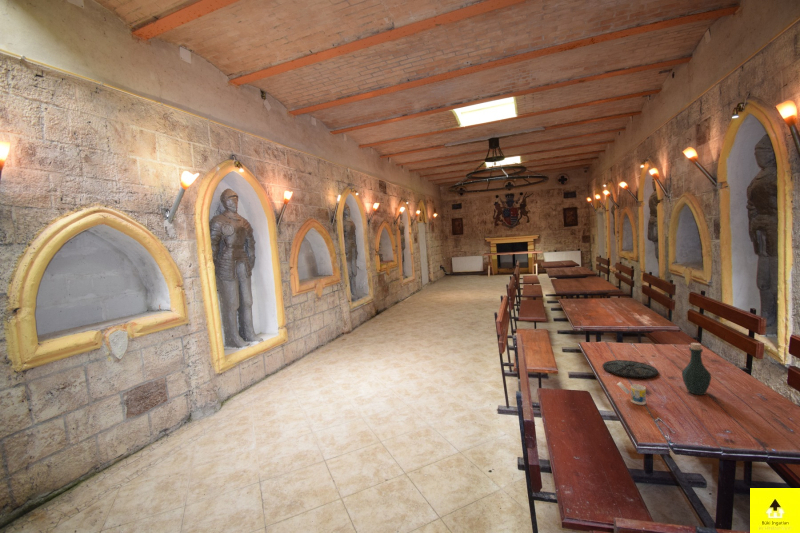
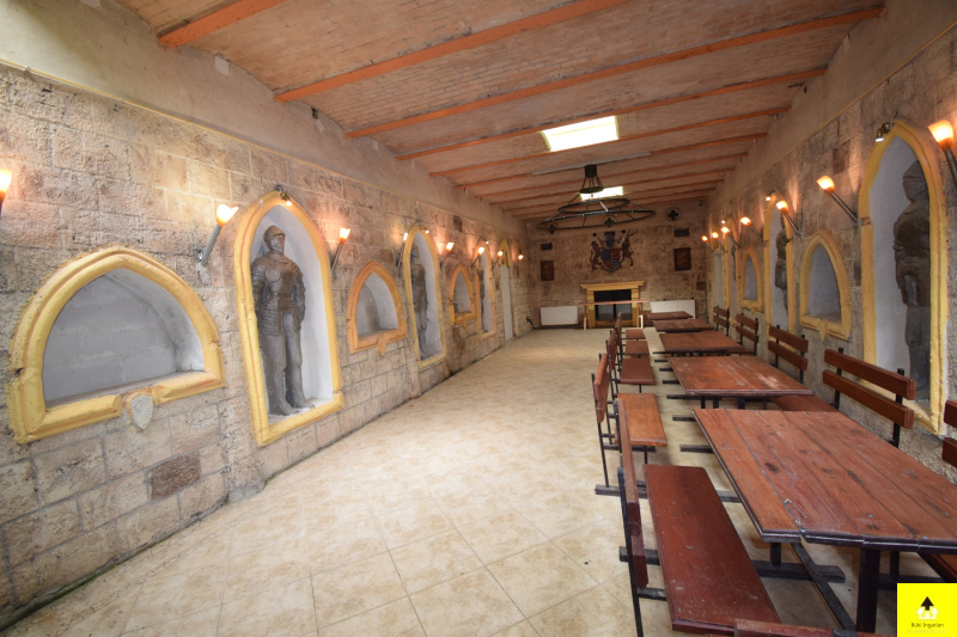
- cup [616,381,647,406]
- bottle [681,342,712,396]
- plate [602,359,659,379]
